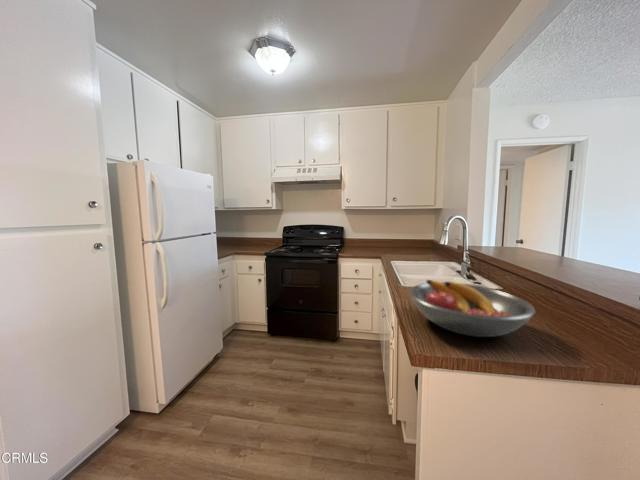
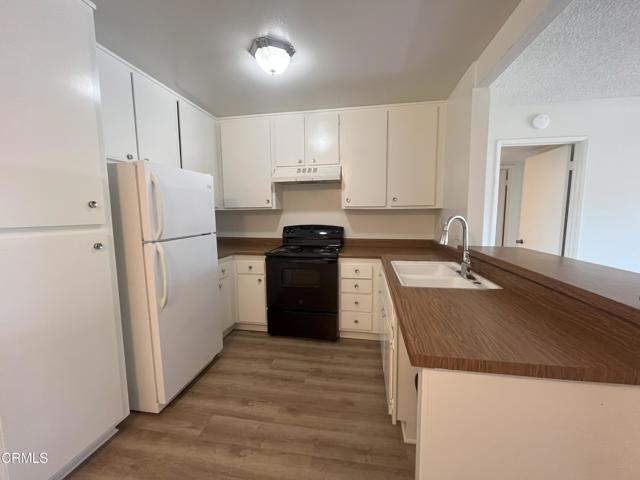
- fruit bowl [408,279,536,338]
